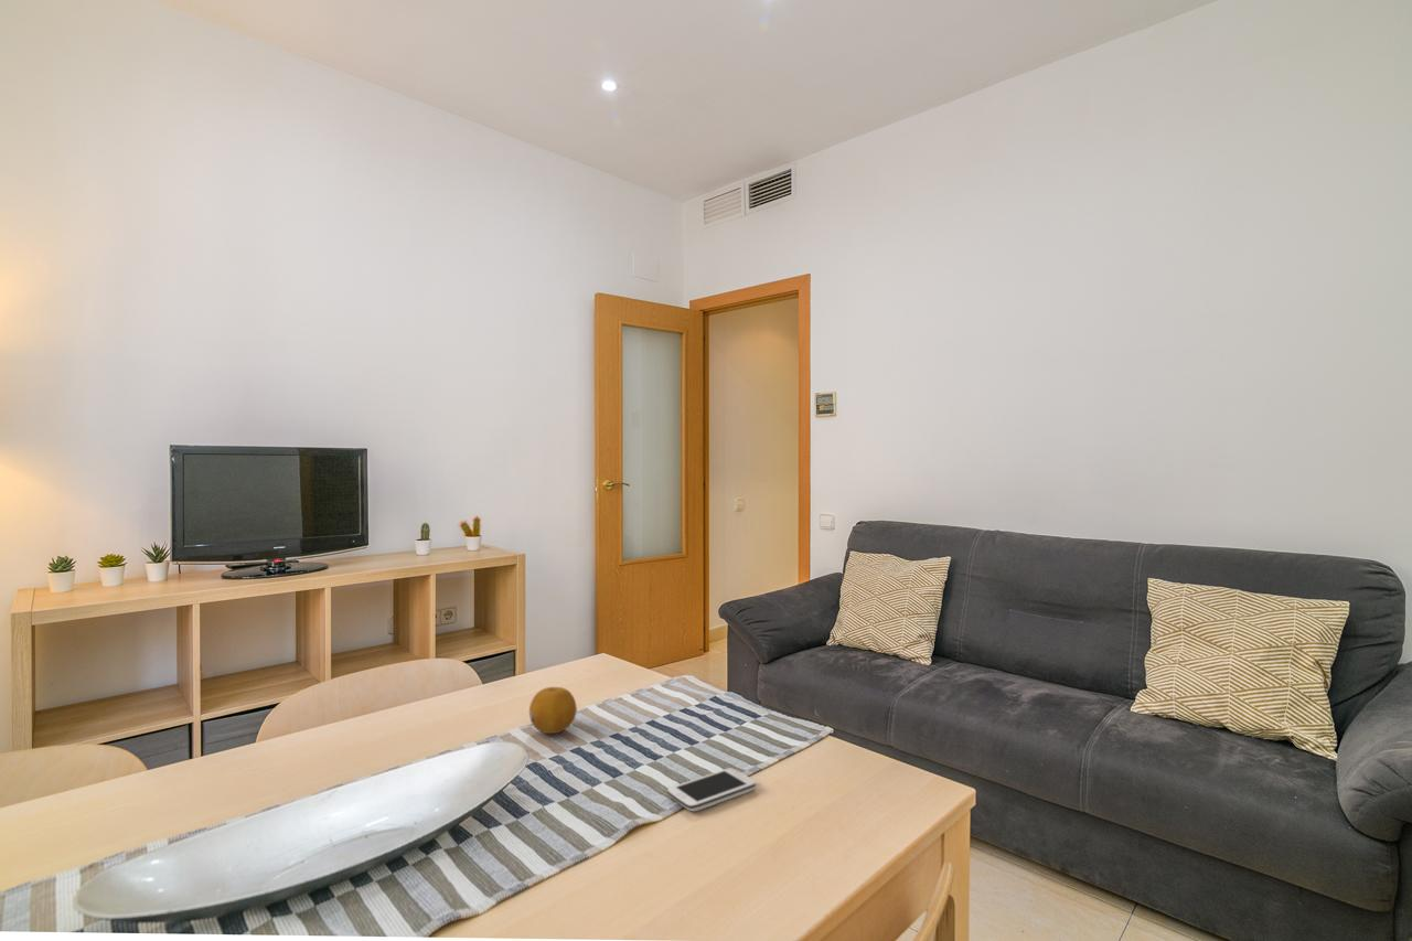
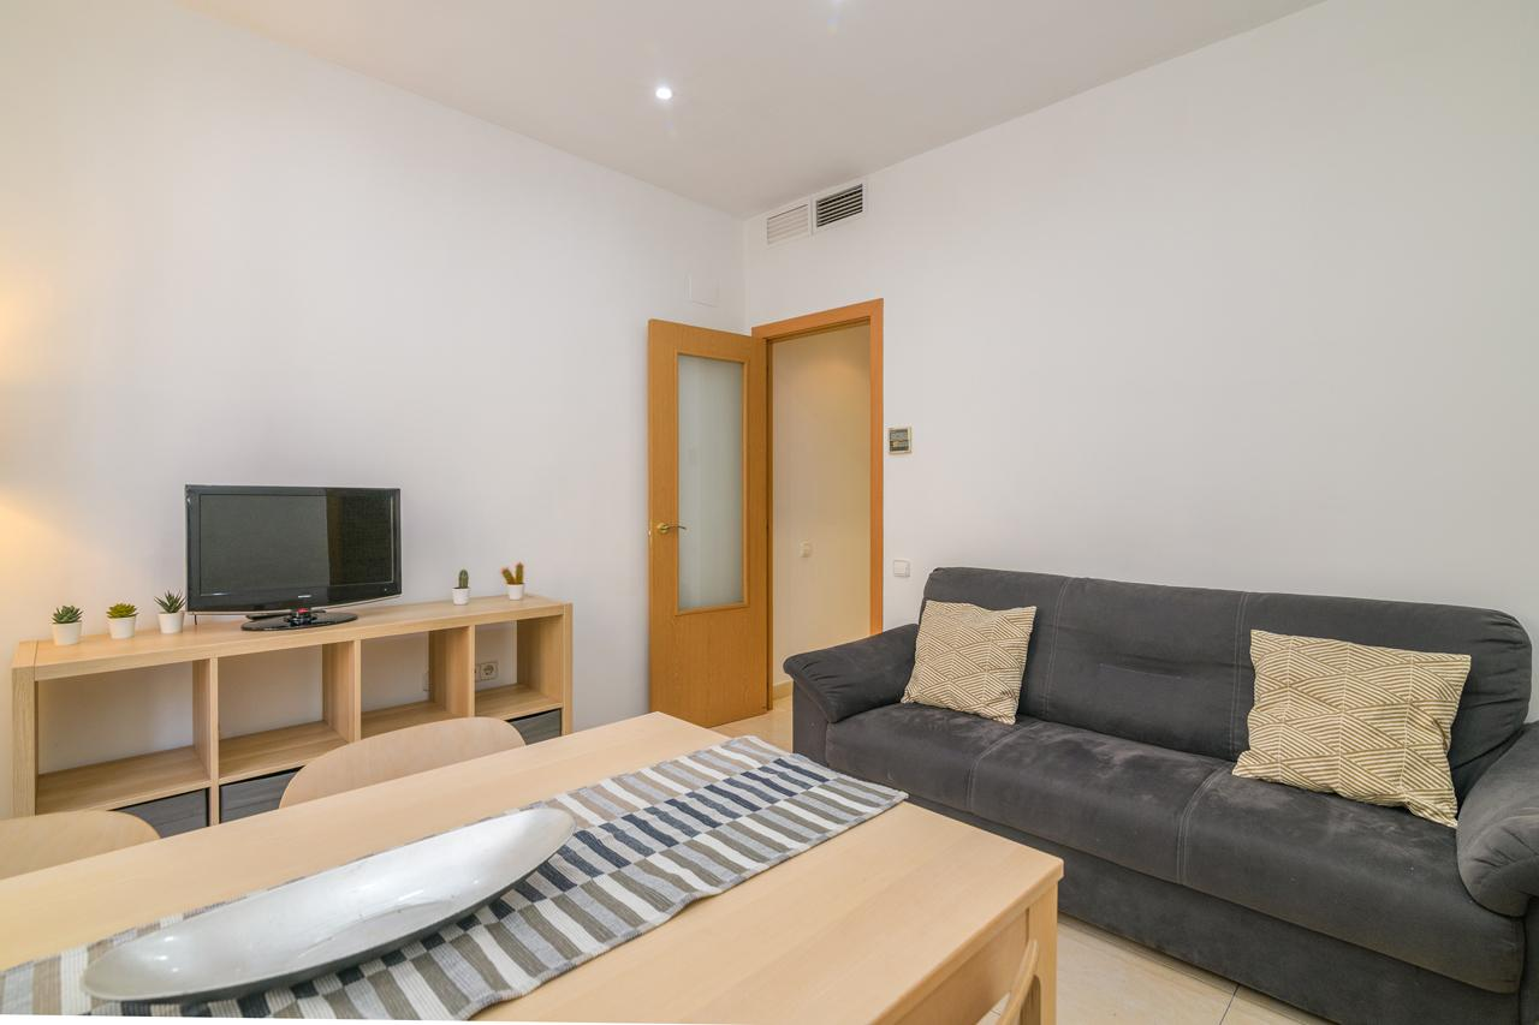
- fruit [528,686,578,735]
- smartphone [666,767,757,812]
